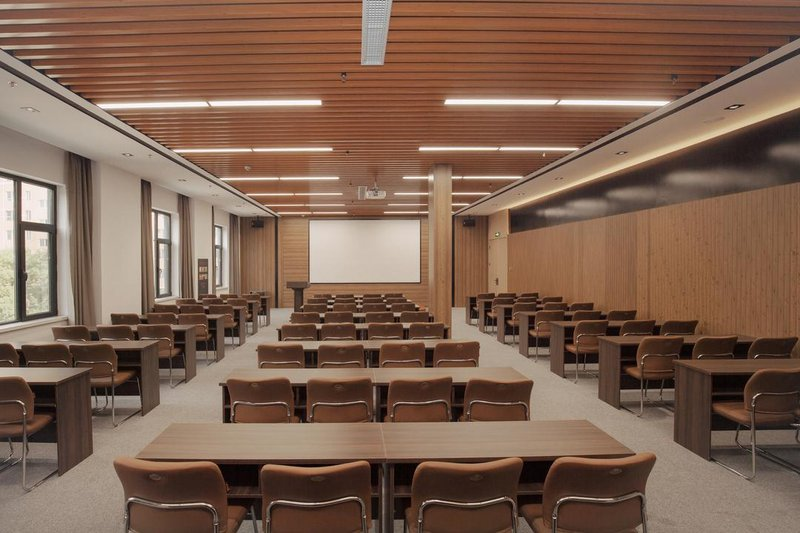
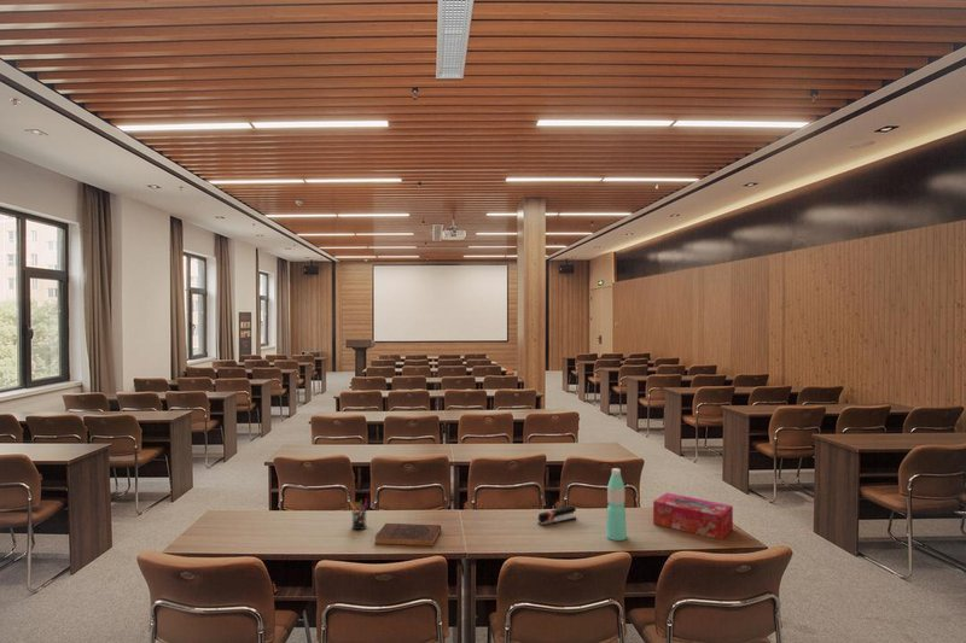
+ tissue box [652,492,734,542]
+ pen holder [348,497,369,531]
+ stapler [537,504,577,527]
+ book [374,522,442,546]
+ water bottle [605,467,628,542]
